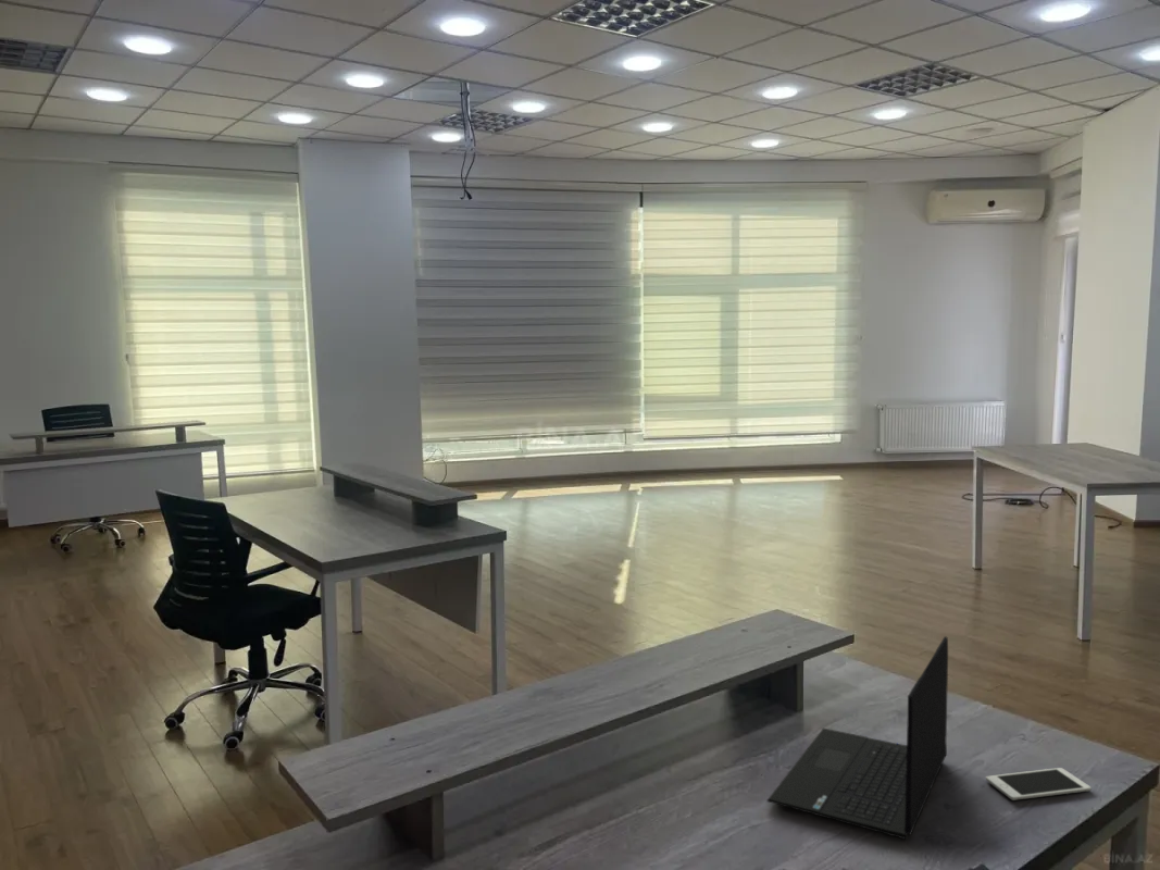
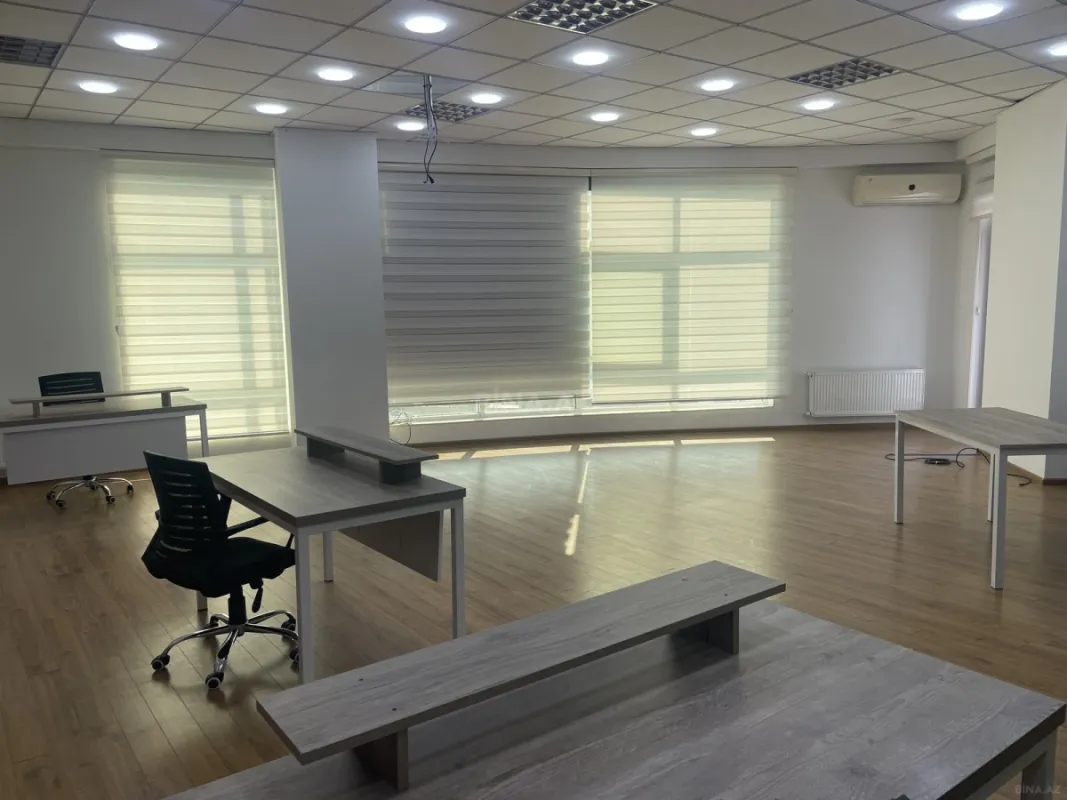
- cell phone [985,767,1093,801]
- laptop [765,635,949,841]
